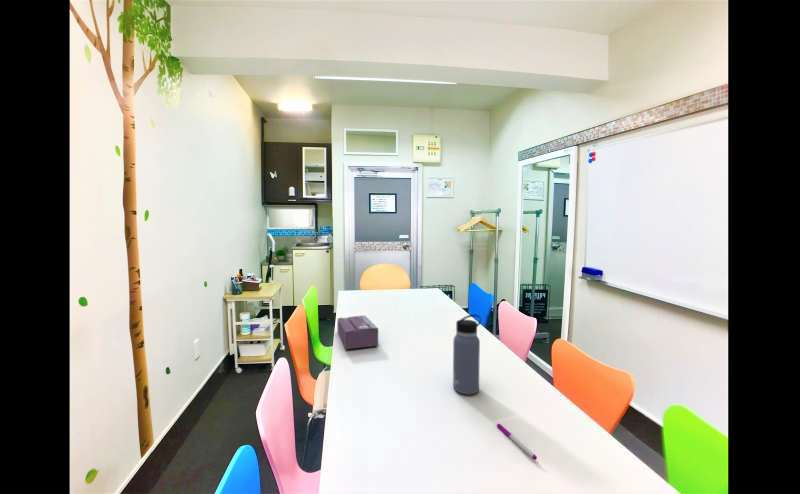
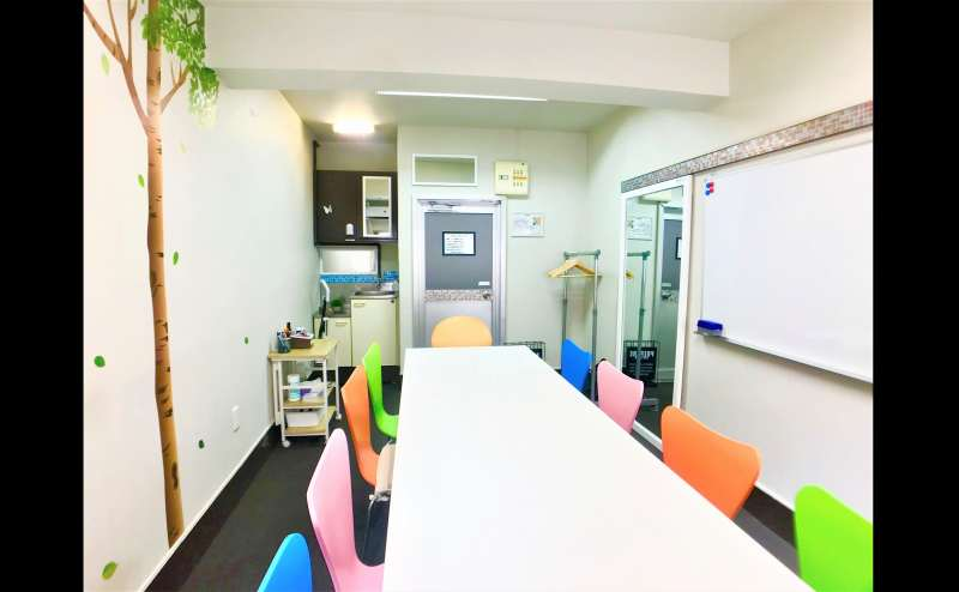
- tissue box [336,314,379,350]
- pen [496,423,538,461]
- water bottle [452,313,482,396]
